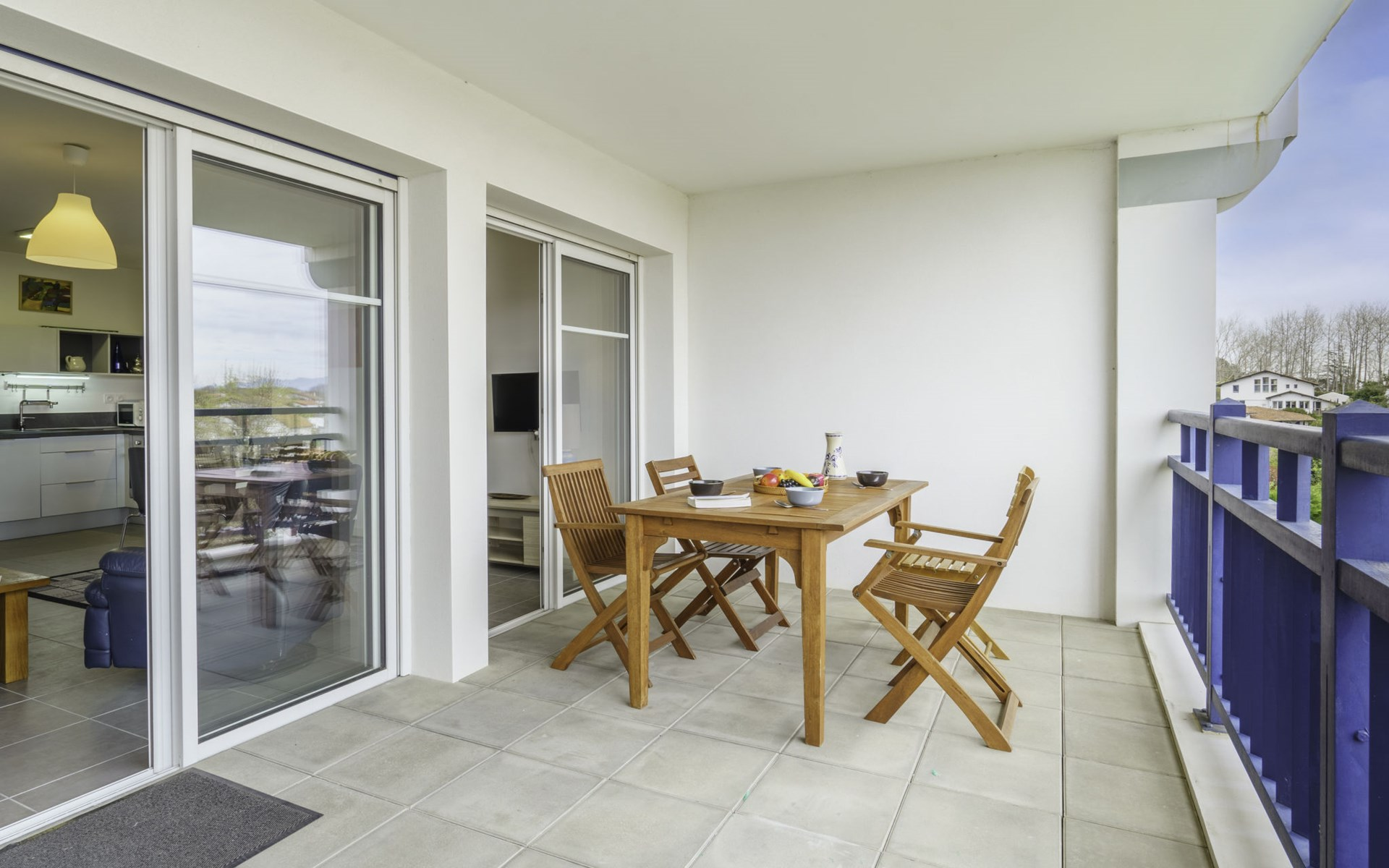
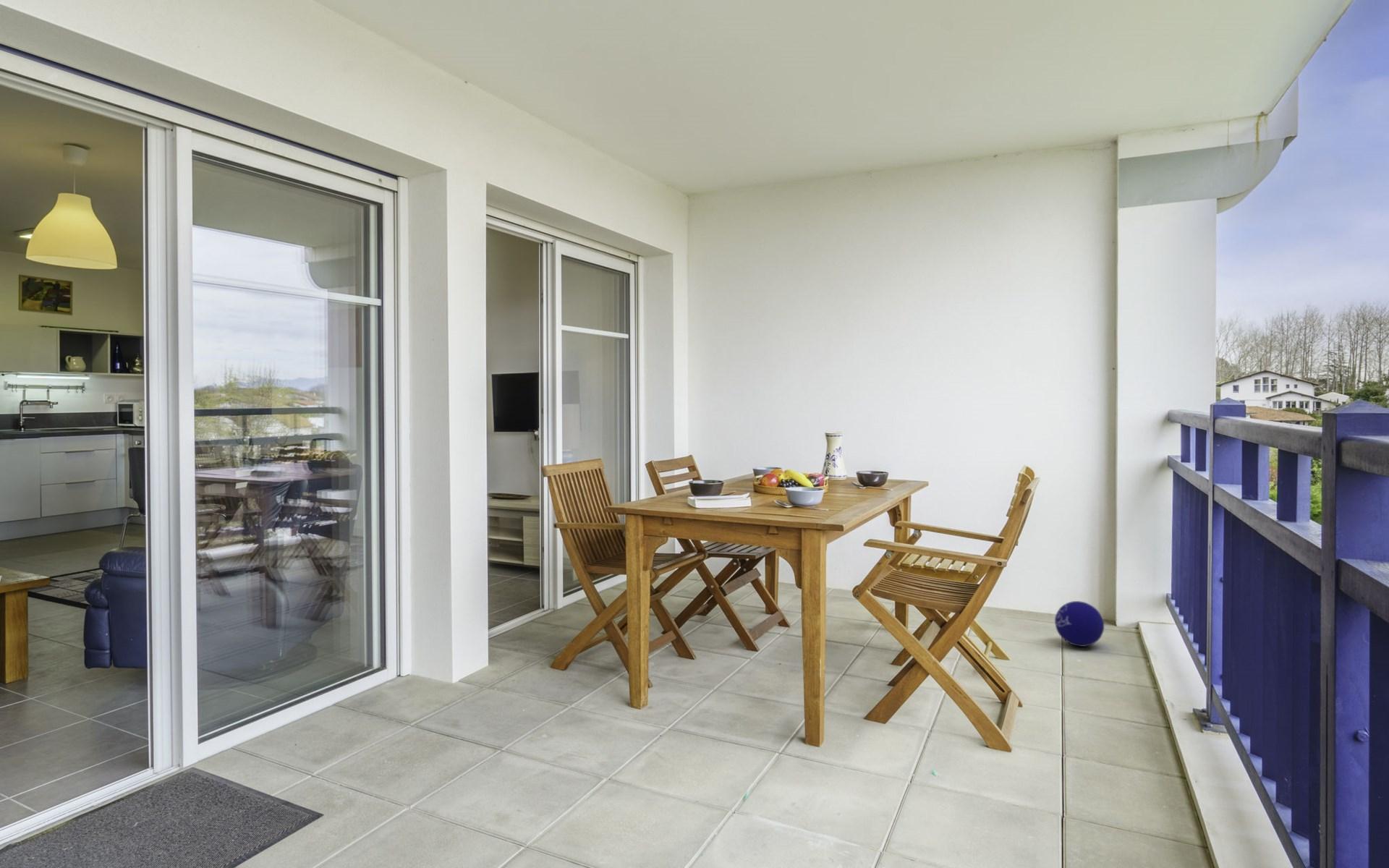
+ ball [1054,600,1105,647]
